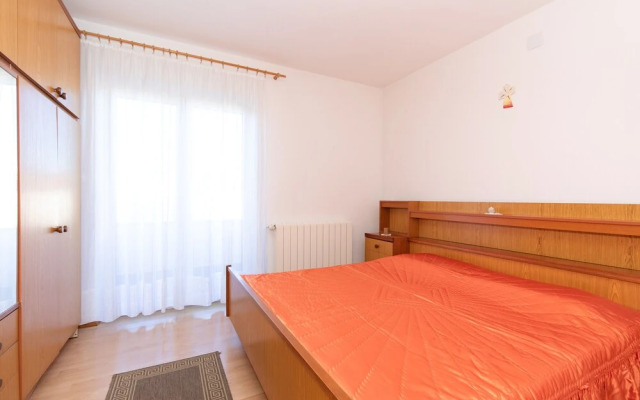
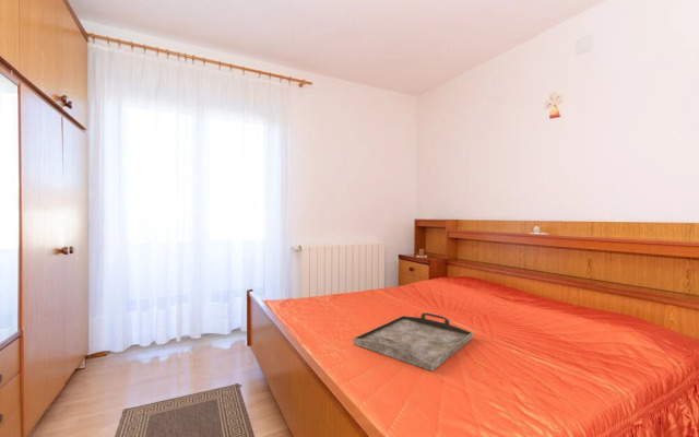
+ serving tray [352,311,474,373]
